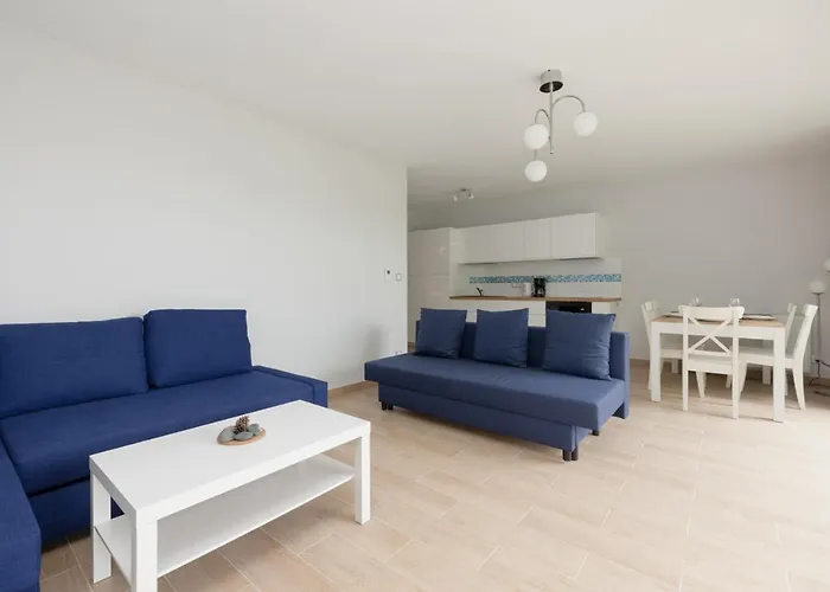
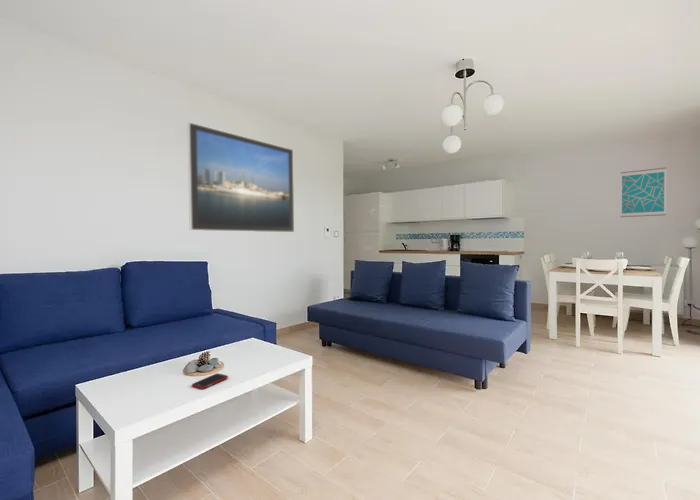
+ wall art [619,167,667,218]
+ cell phone [191,372,229,390]
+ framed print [186,121,295,233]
